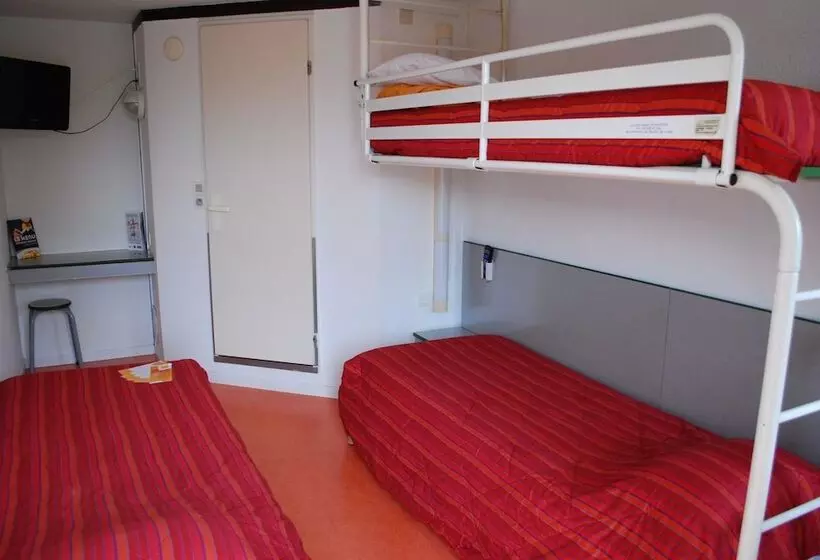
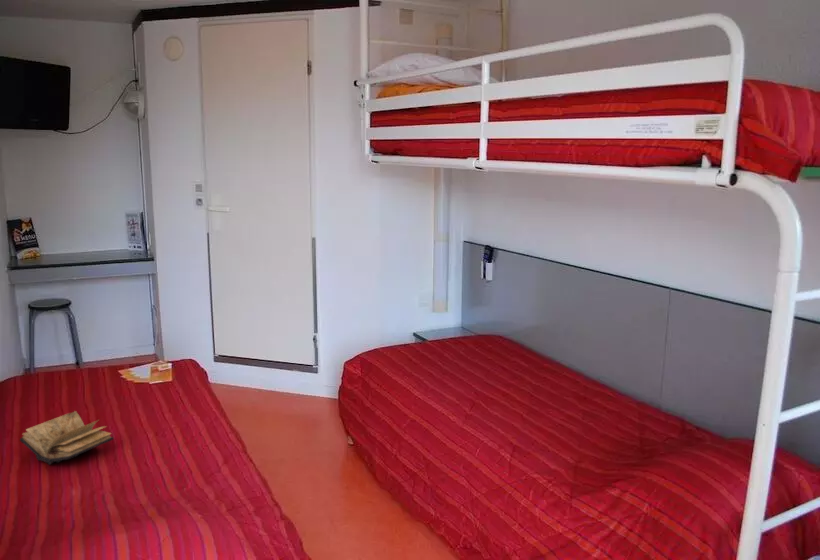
+ book [19,410,115,466]
